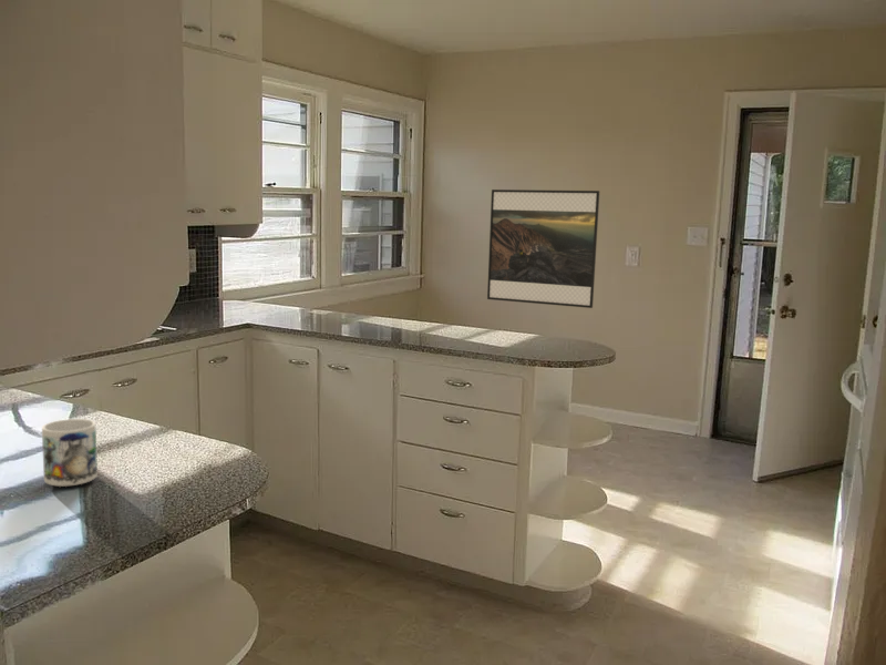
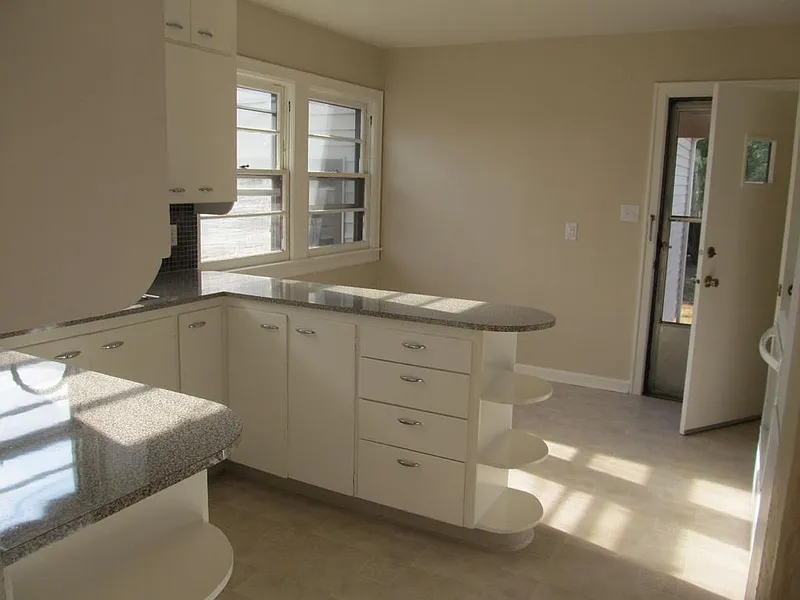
- mug [41,418,99,488]
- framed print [486,188,600,309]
